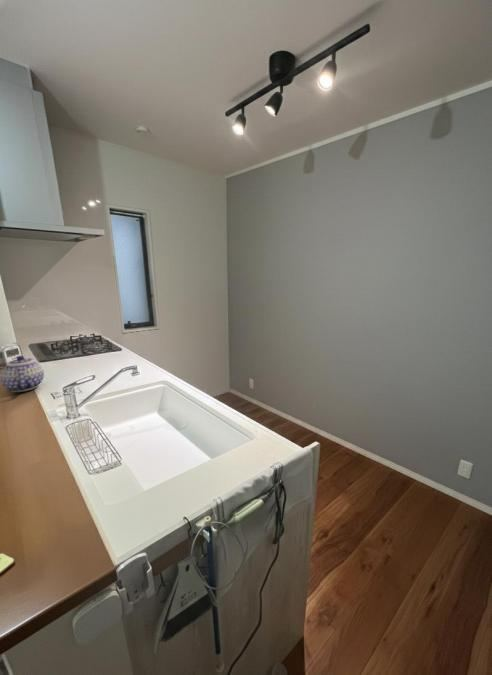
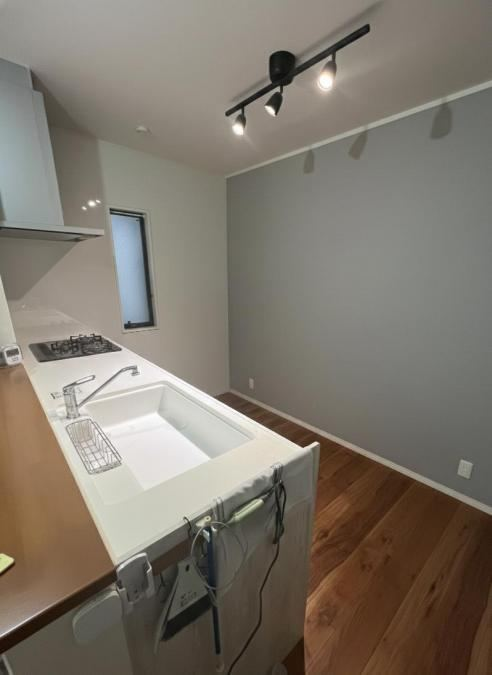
- teapot [0,355,45,393]
